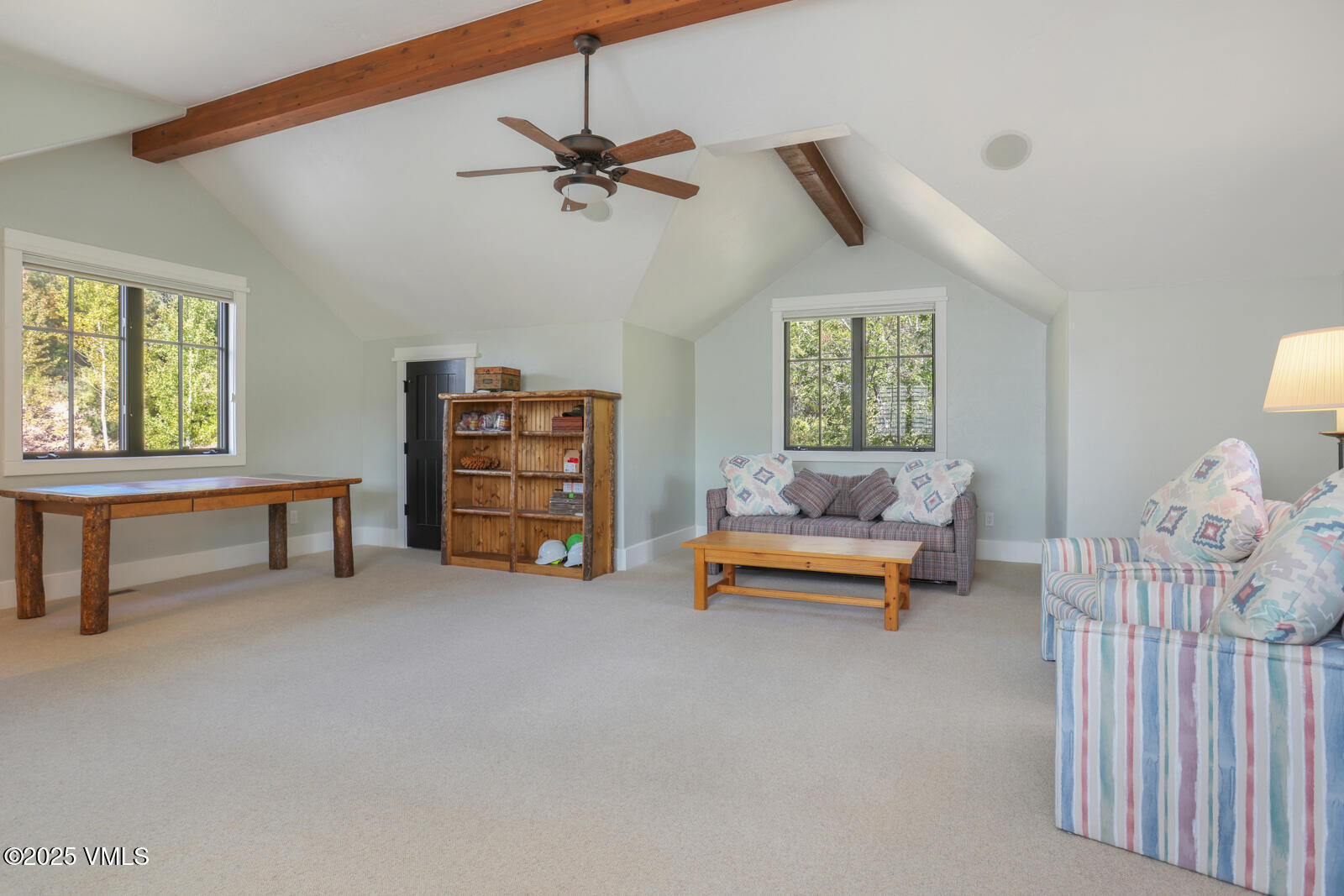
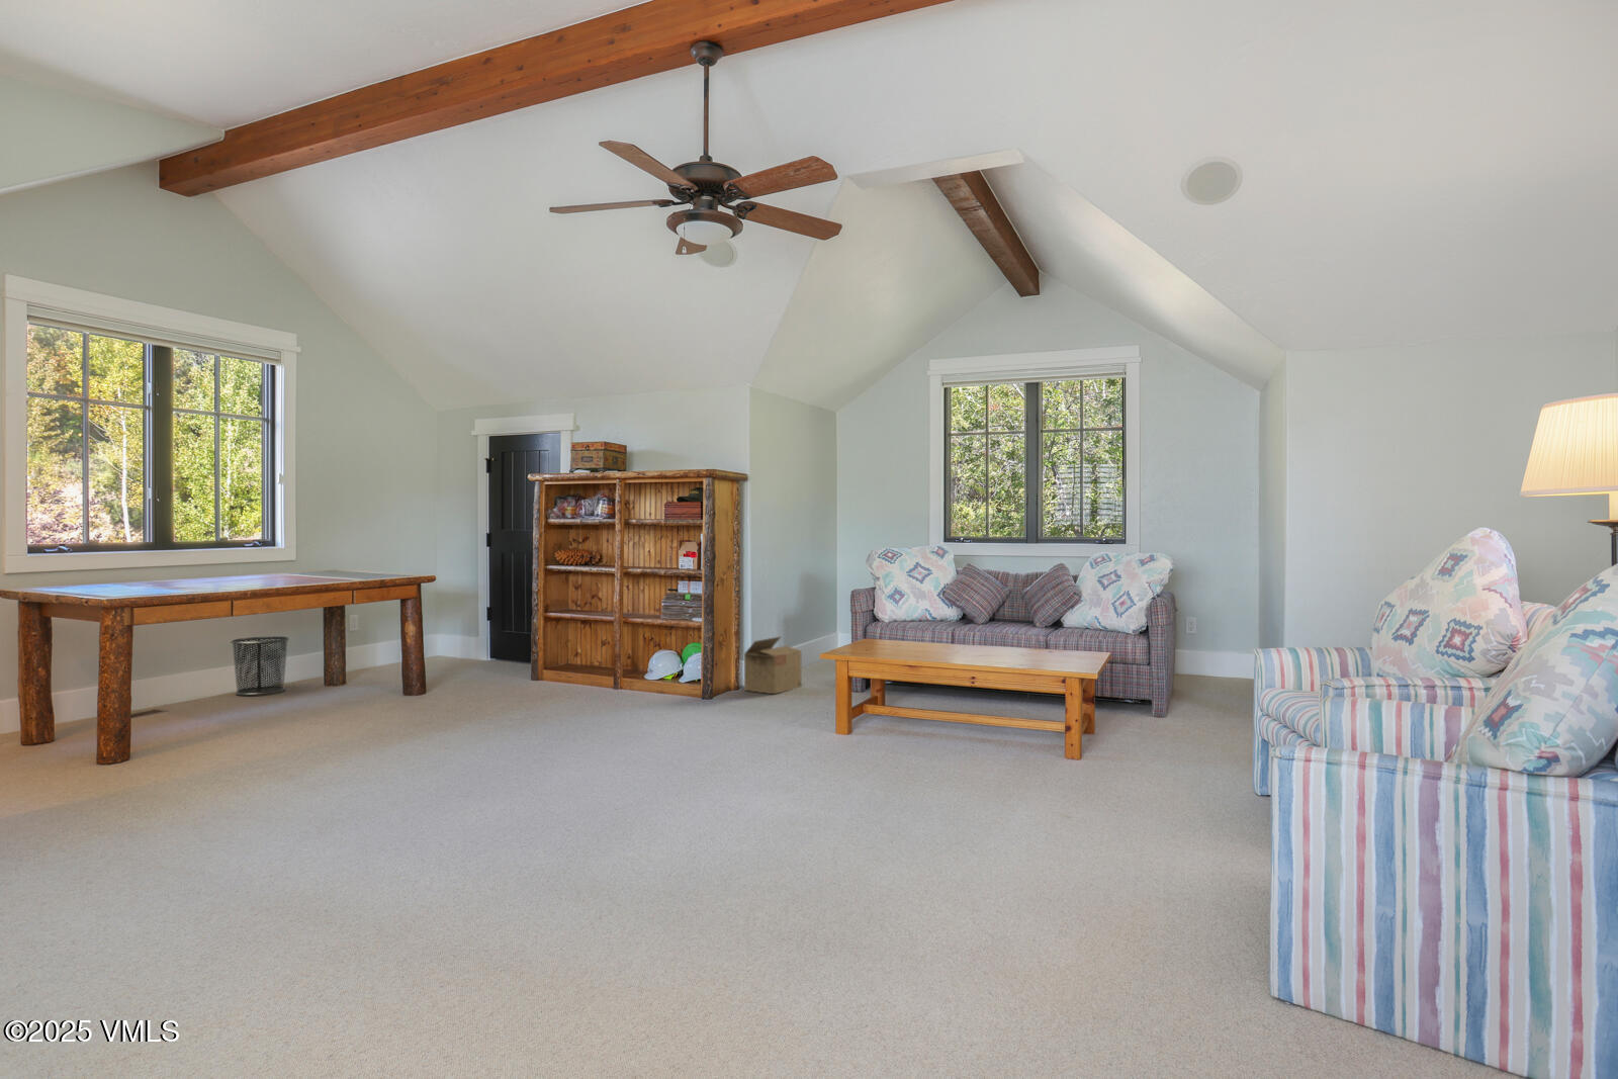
+ cardboard box [730,635,802,695]
+ waste bin [230,635,290,697]
